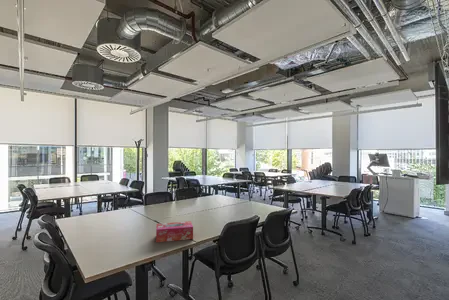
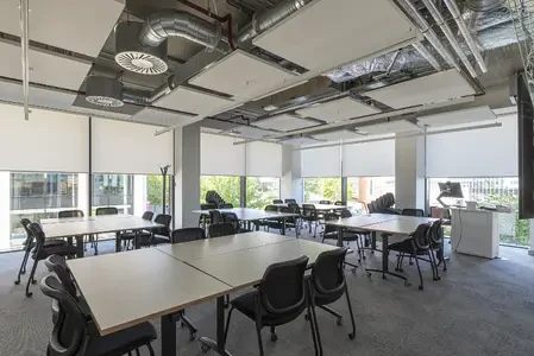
- tissue box [155,220,194,243]
